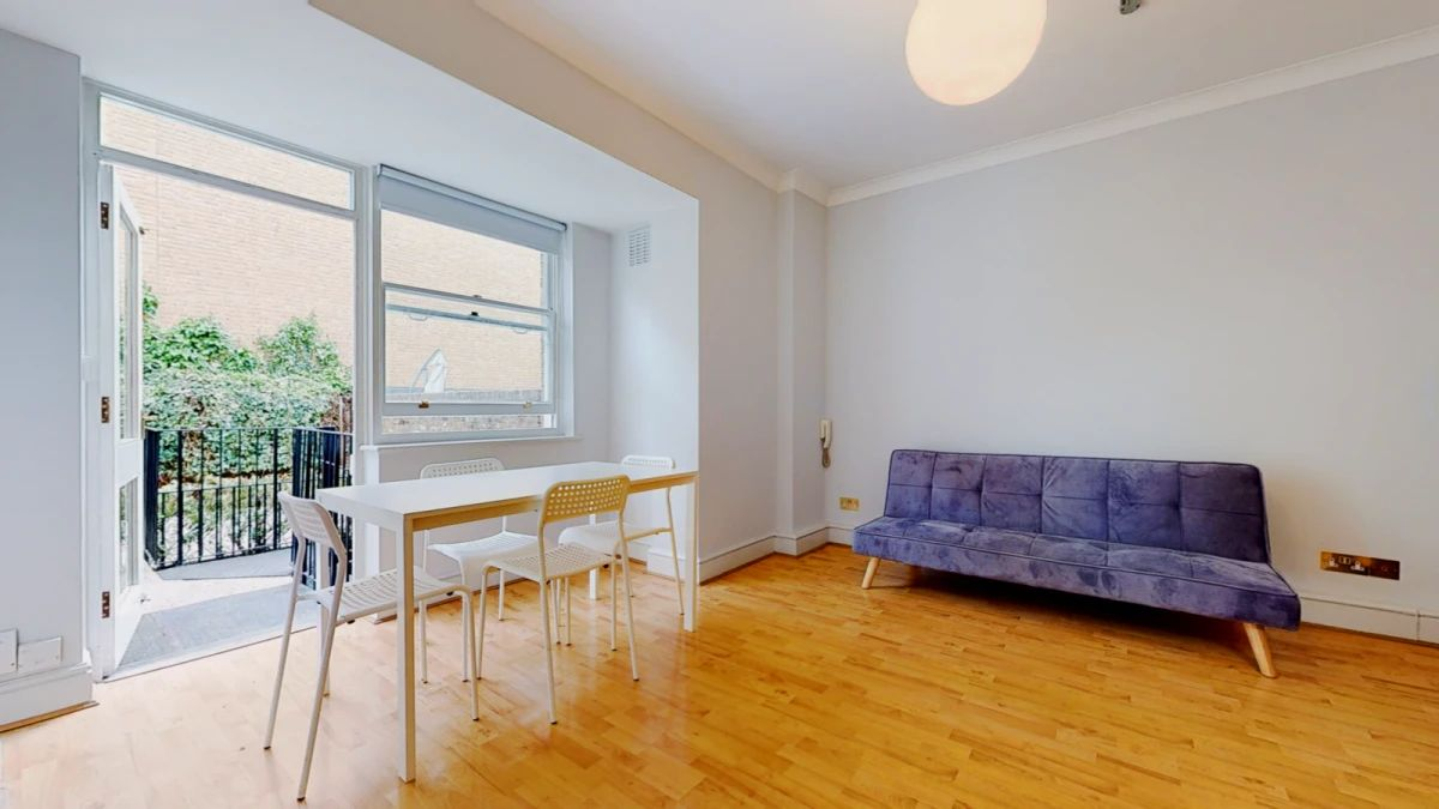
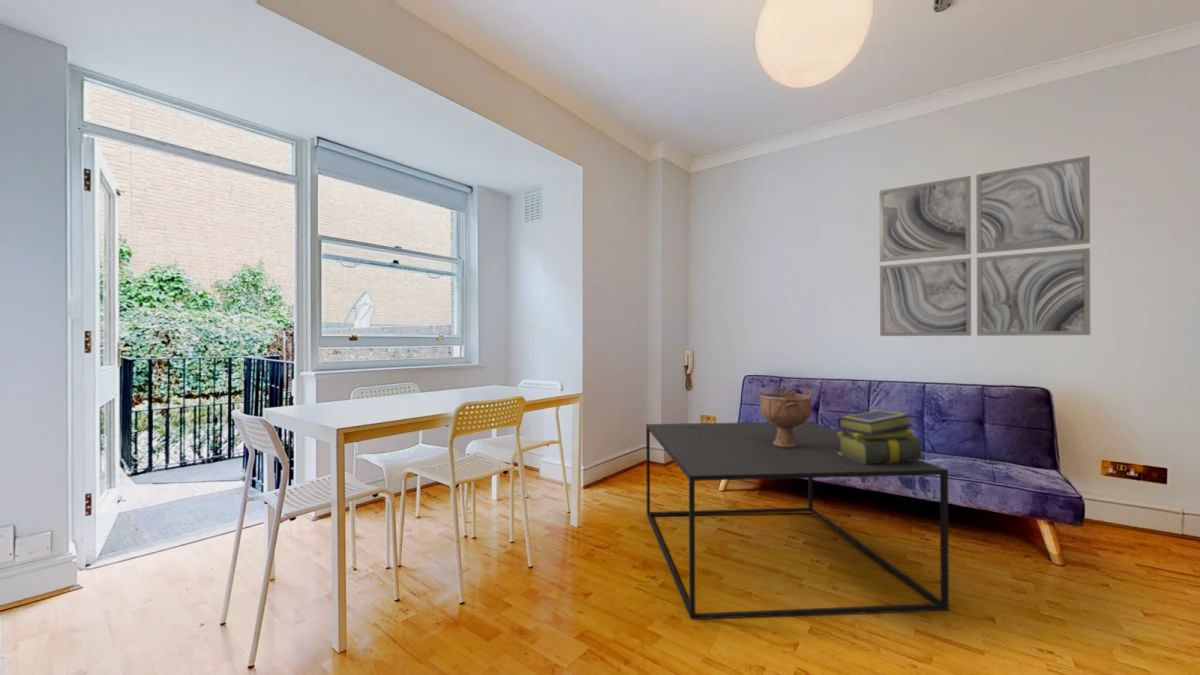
+ decorative bowl [758,385,813,448]
+ coffee table [645,420,950,620]
+ stack of books [836,409,922,464]
+ wall art [879,155,1091,337]
